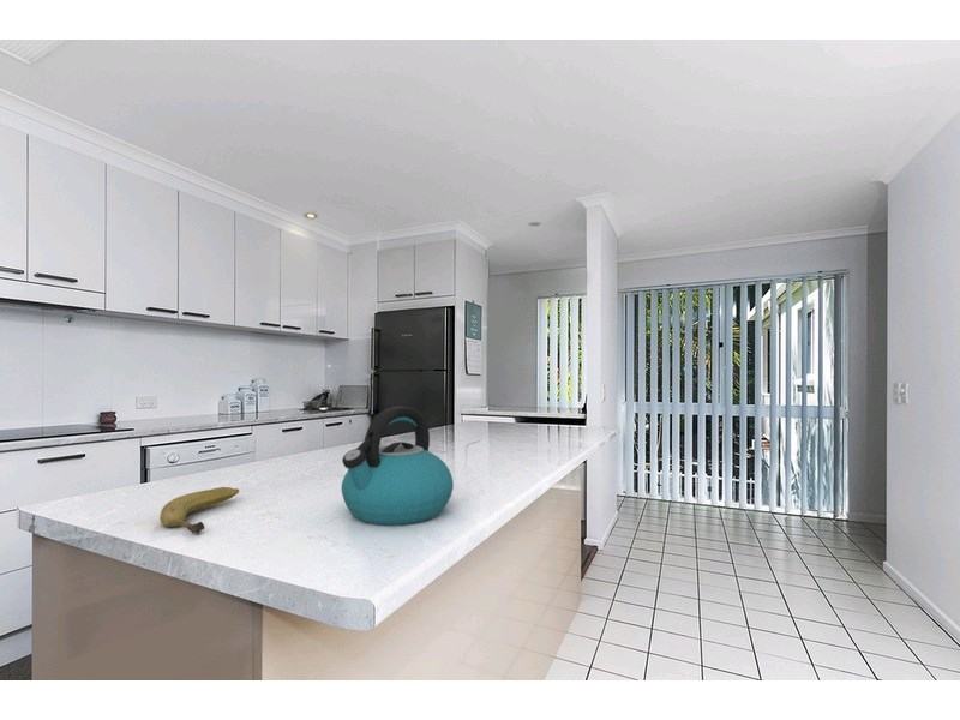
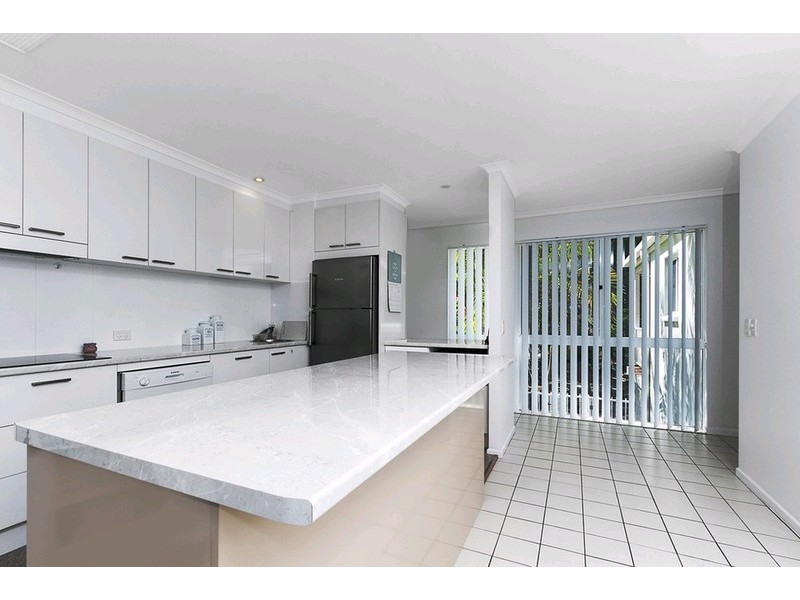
- fruit [158,486,240,535]
- kettle [341,406,455,527]
